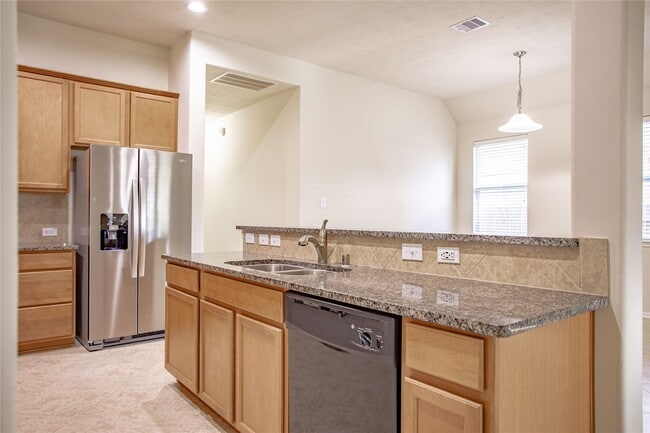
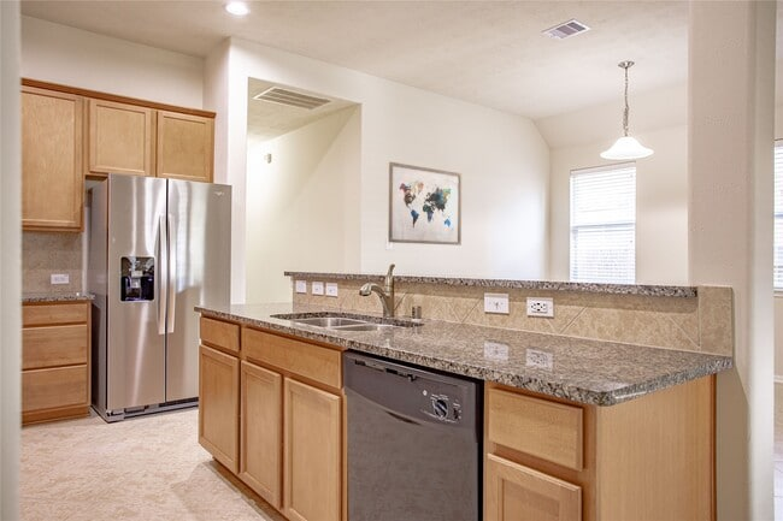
+ wall art [387,161,463,247]
